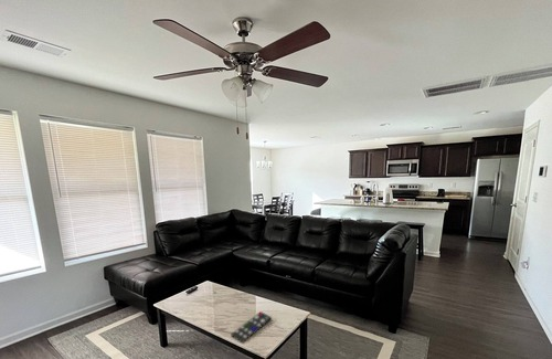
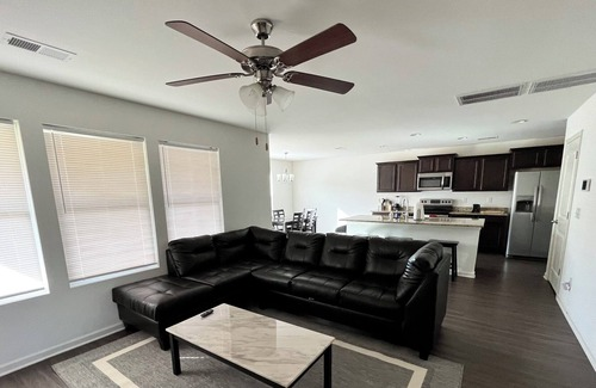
- remote control [230,310,273,344]
